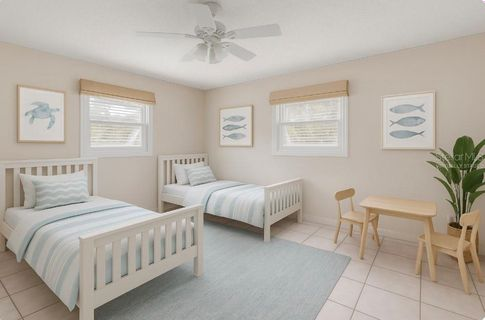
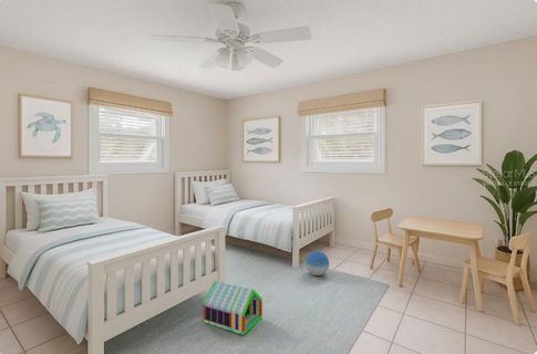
+ ball [304,250,330,277]
+ toy house [203,280,264,336]
